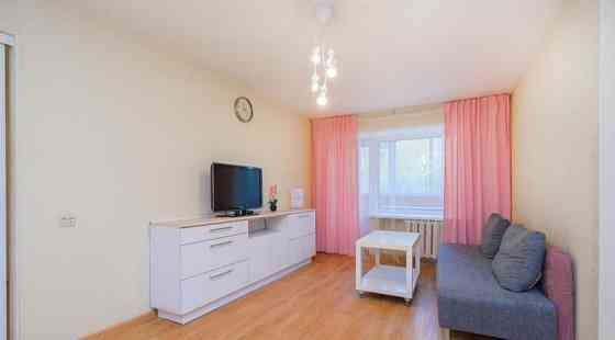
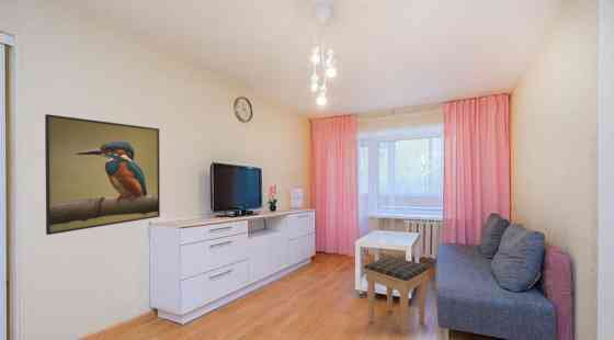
+ footstool [363,256,430,338]
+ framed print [44,113,161,236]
